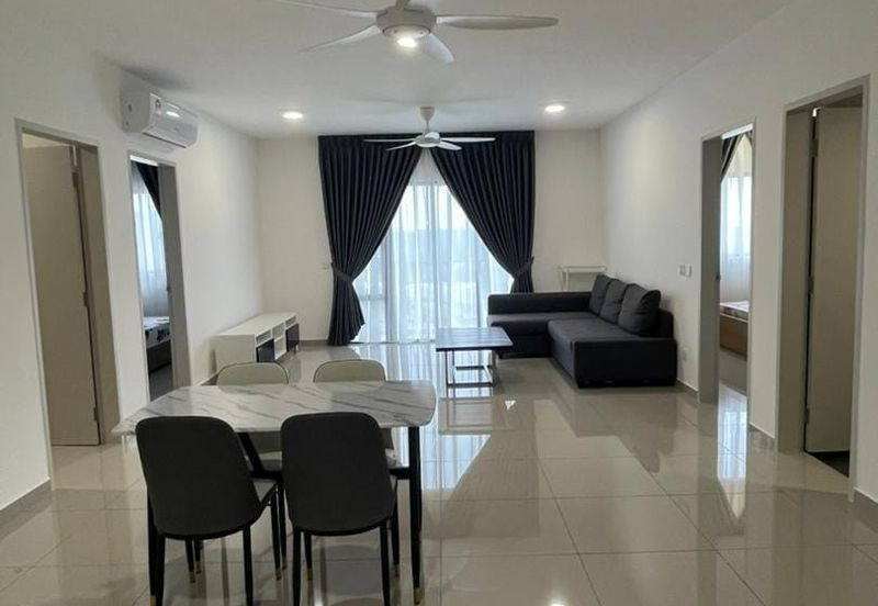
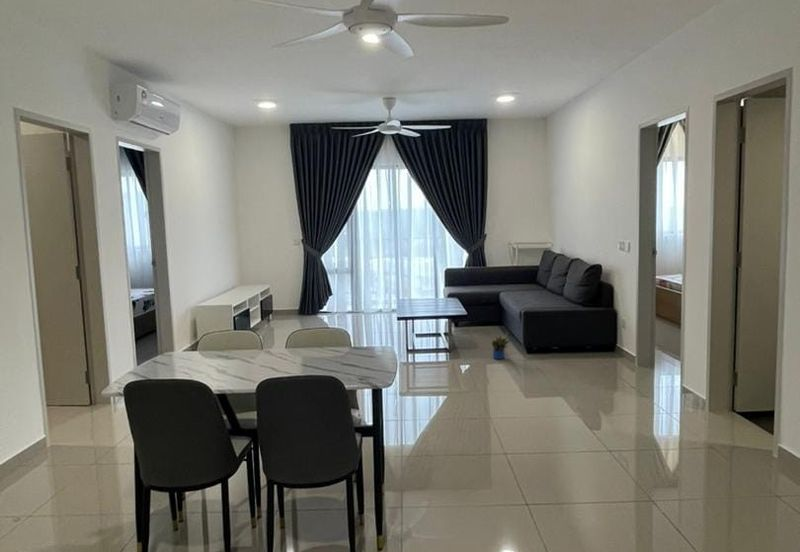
+ potted plant [491,330,511,360]
